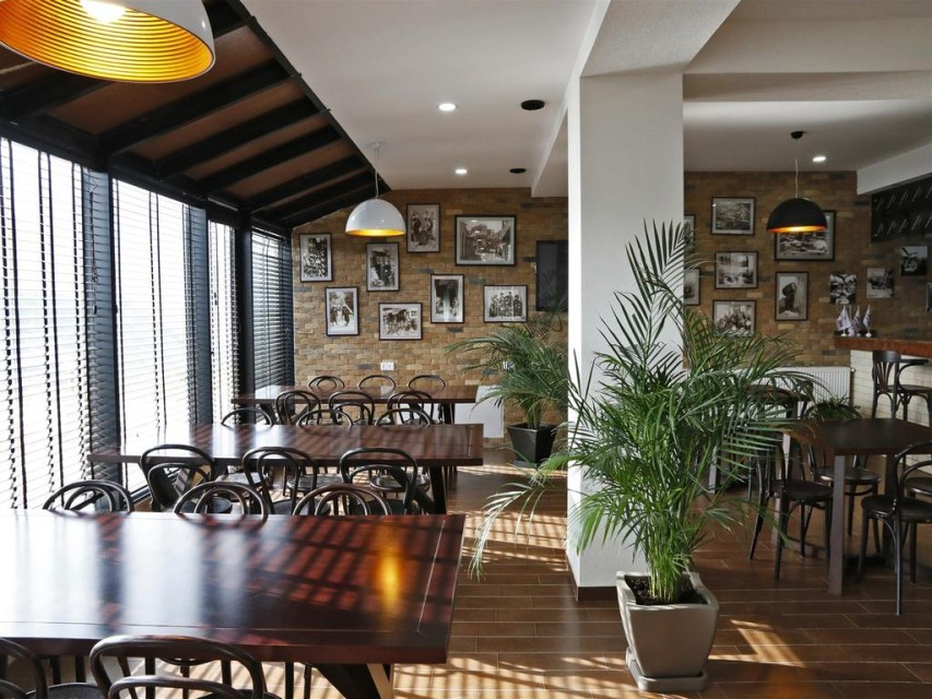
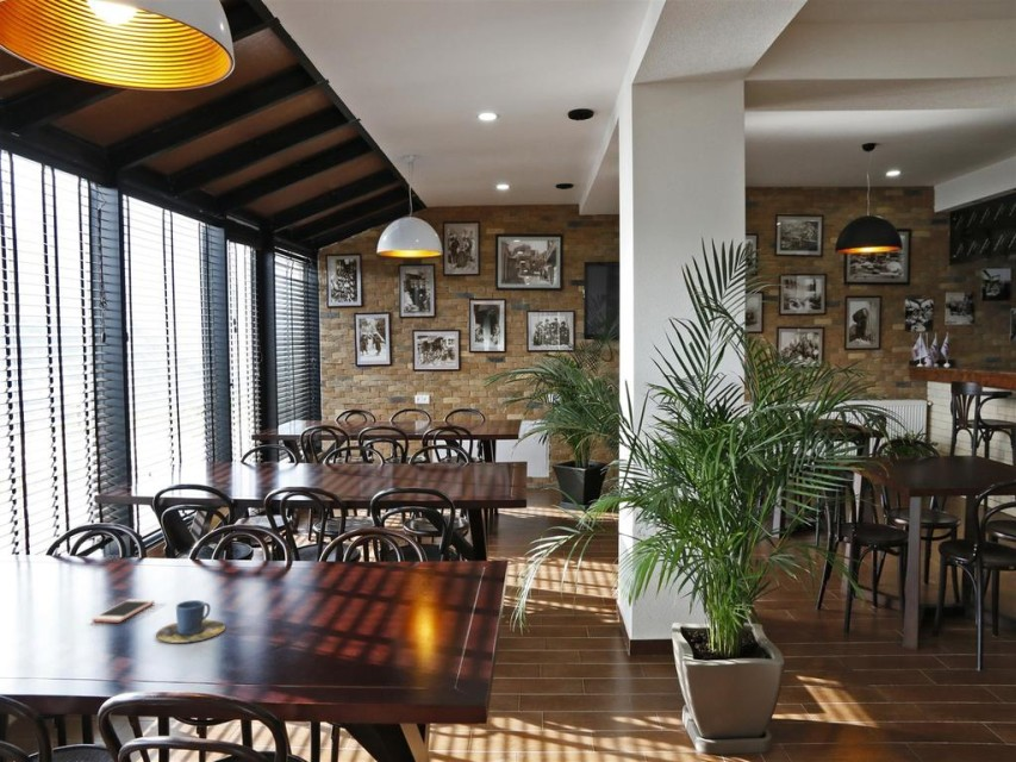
+ cup [155,599,226,644]
+ cell phone [92,598,156,624]
